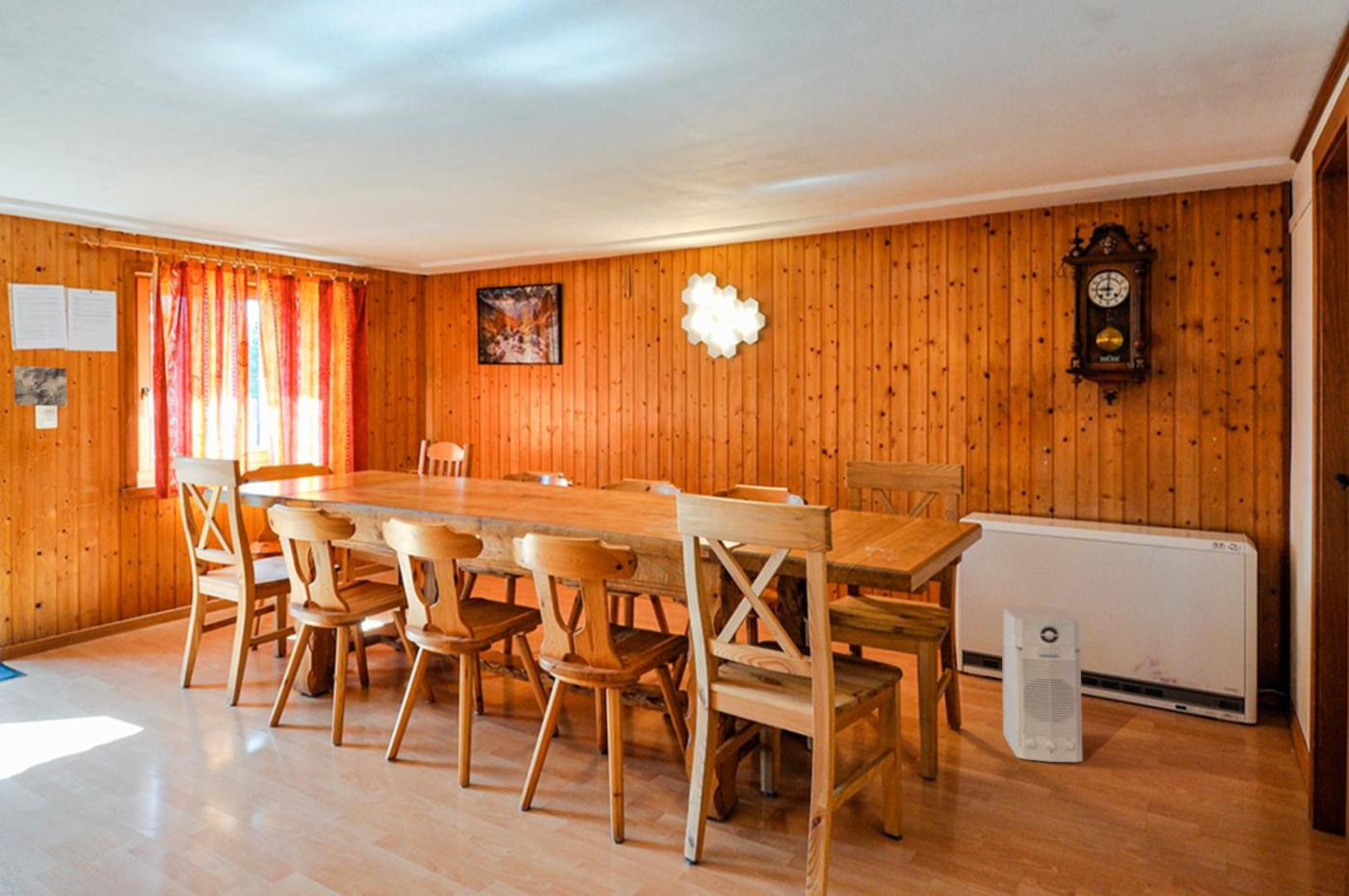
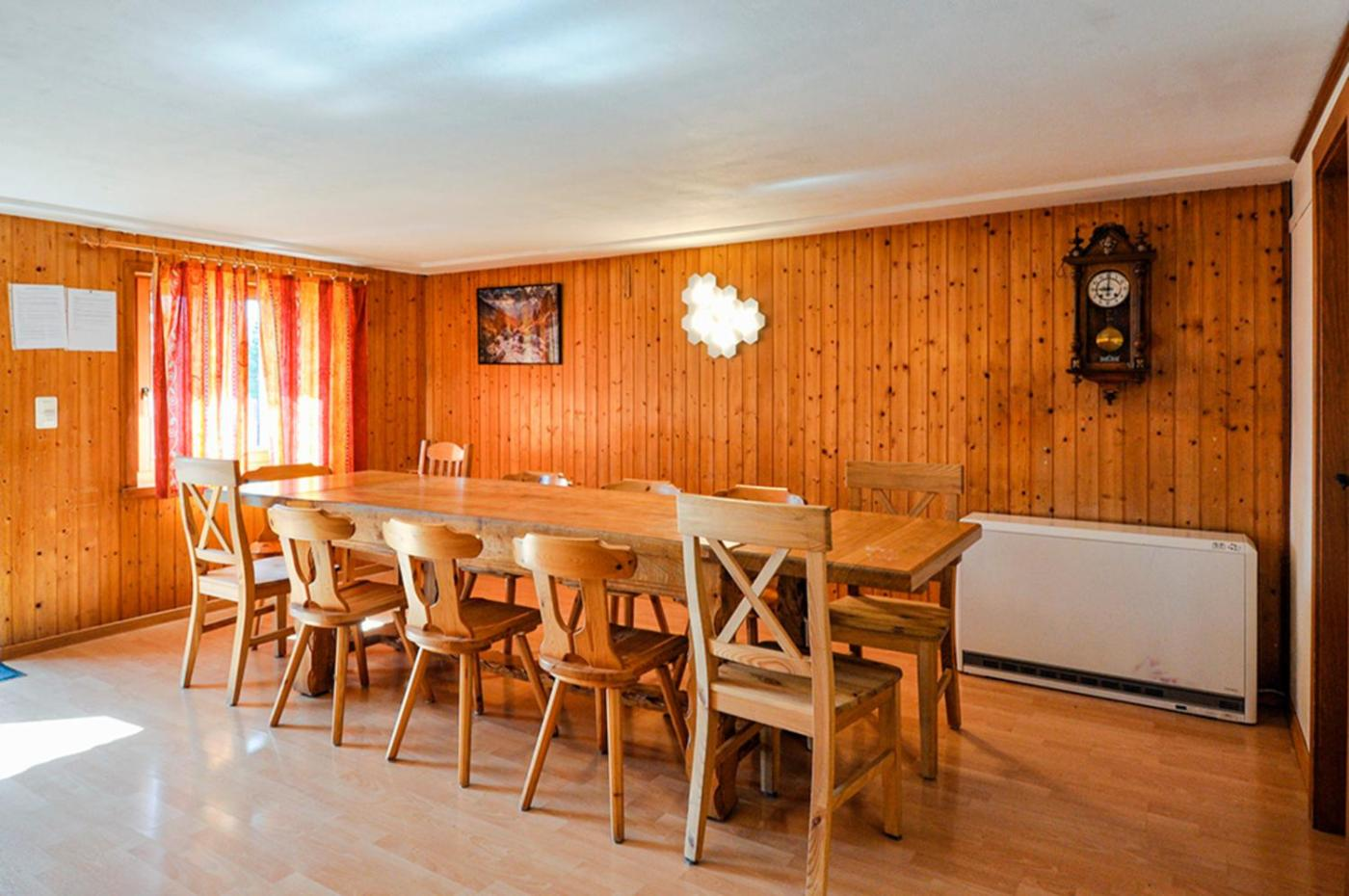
- air purifier [1001,605,1083,763]
- map [13,364,68,408]
